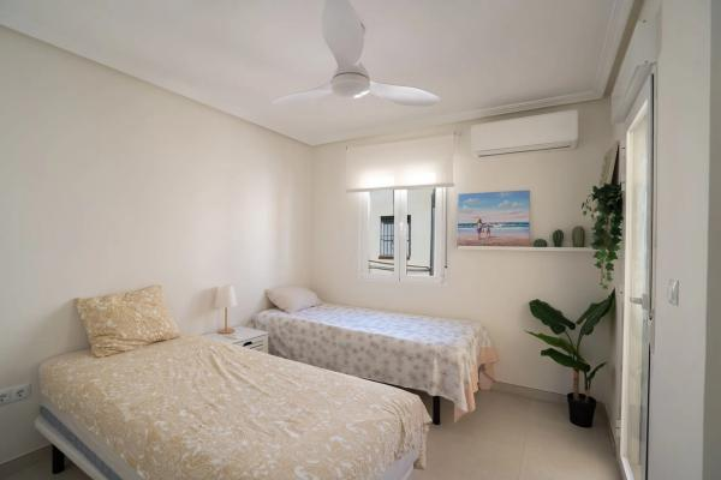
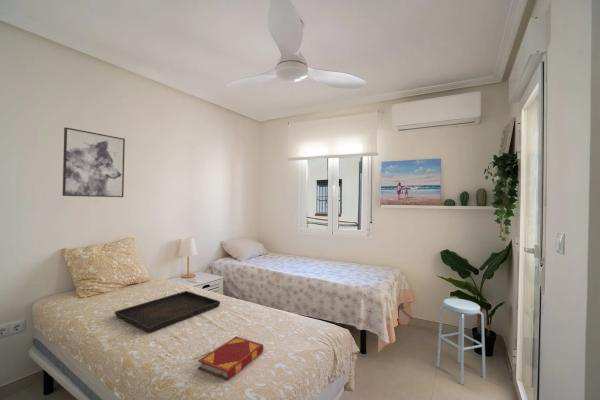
+ serving tray [114,290,221,334]
+ stool [436,297,487,386]
+ hardback book [197,336,264,381]
+ wall art [62,126,126,198]
